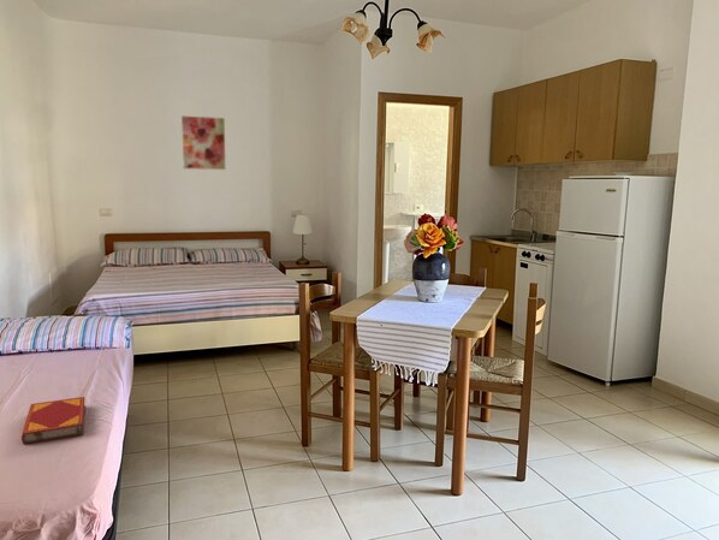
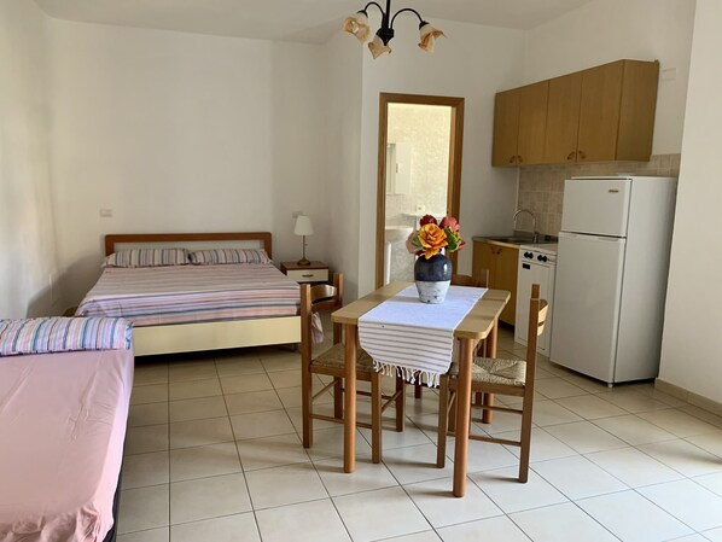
- wall art [180,114,226,171]
- hardback book [20,396,87,445]
